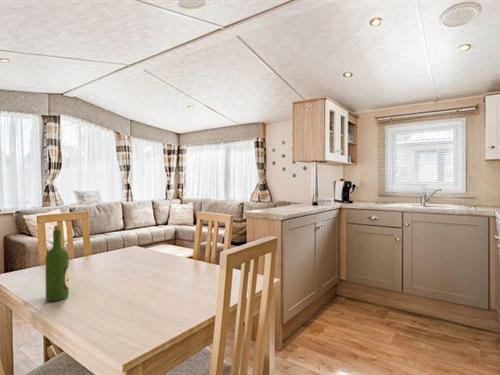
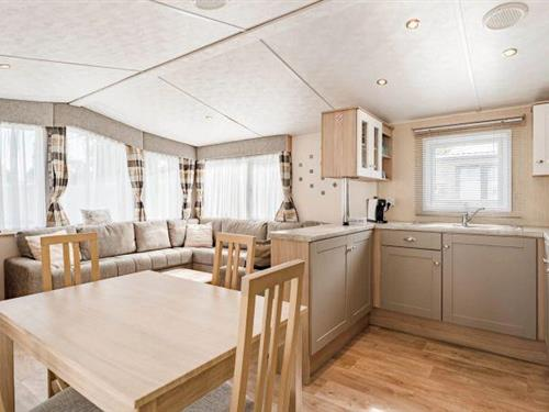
- wine bottle [45,224,70,302]
